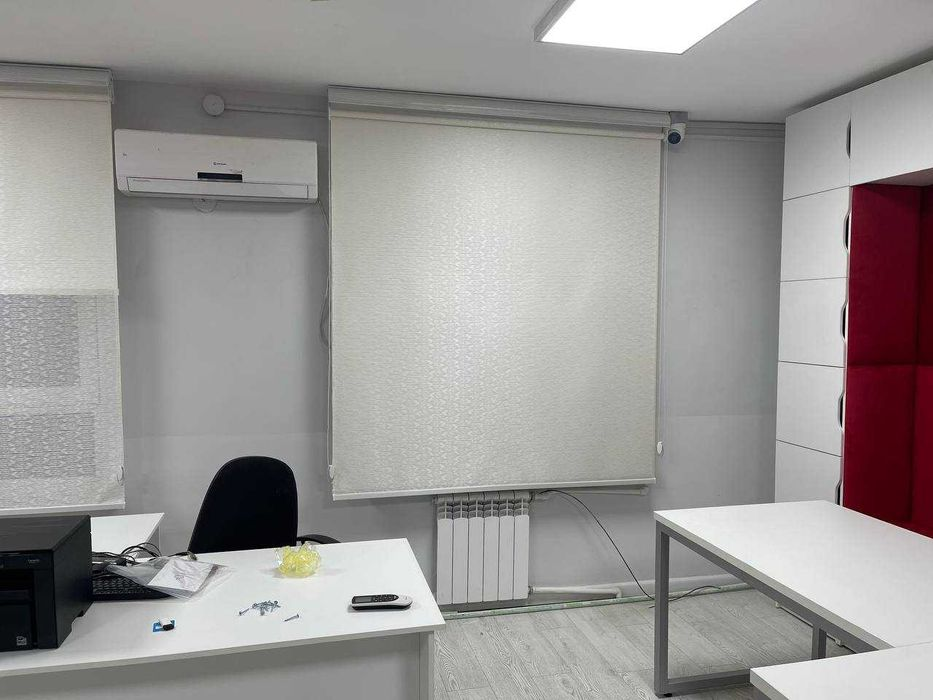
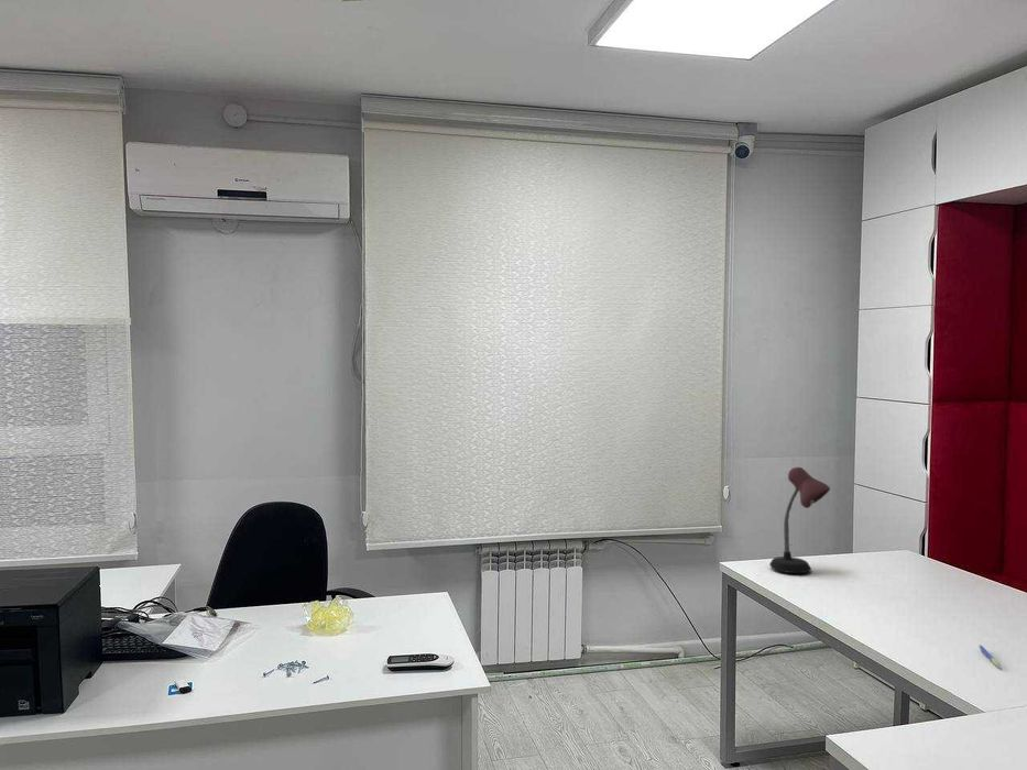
+ desk lamp [768,466,831,574]
+ pen [977,644,1003,670]
